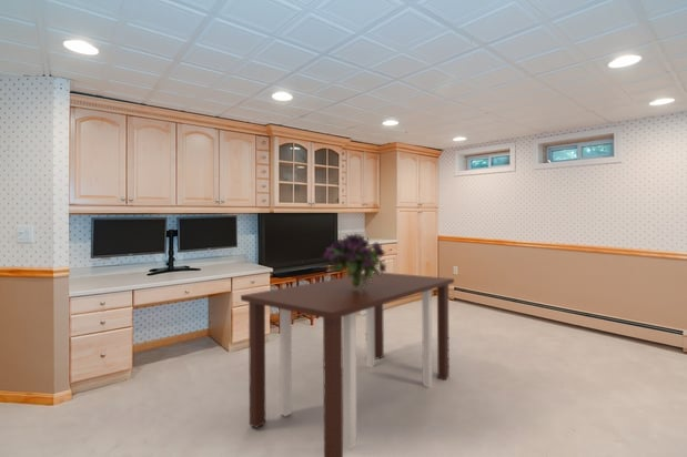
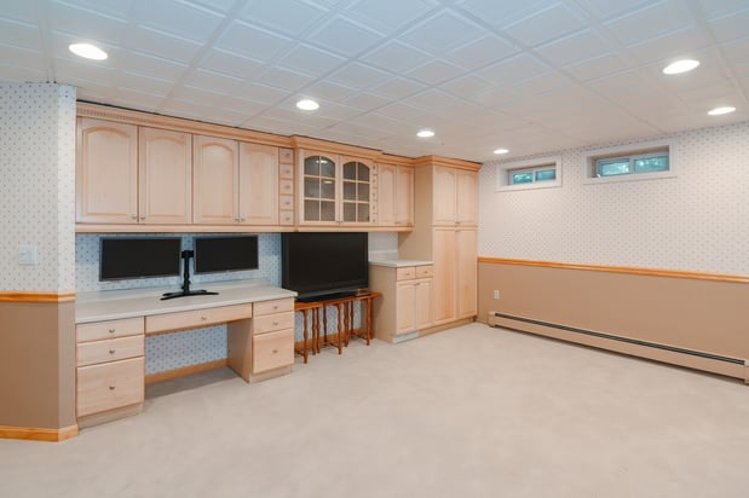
- dining table [240,272,455,457]
- bouquet [322,233,388,290]
